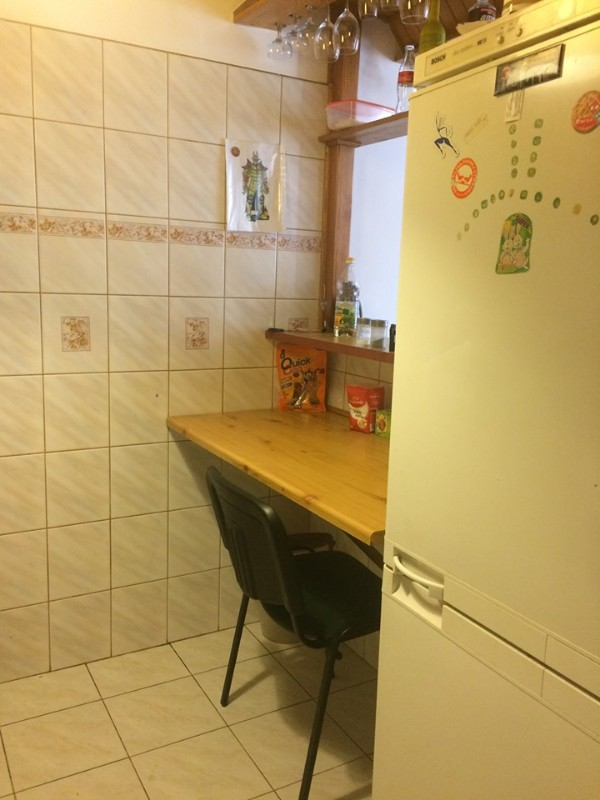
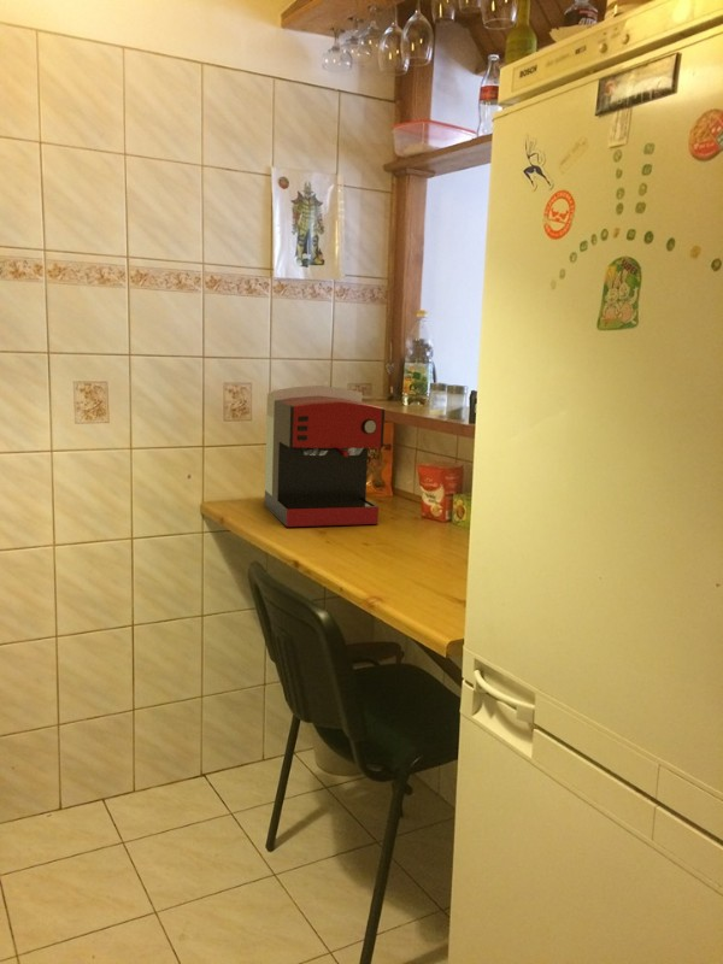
+ coffee maker [264,384,386,528]
